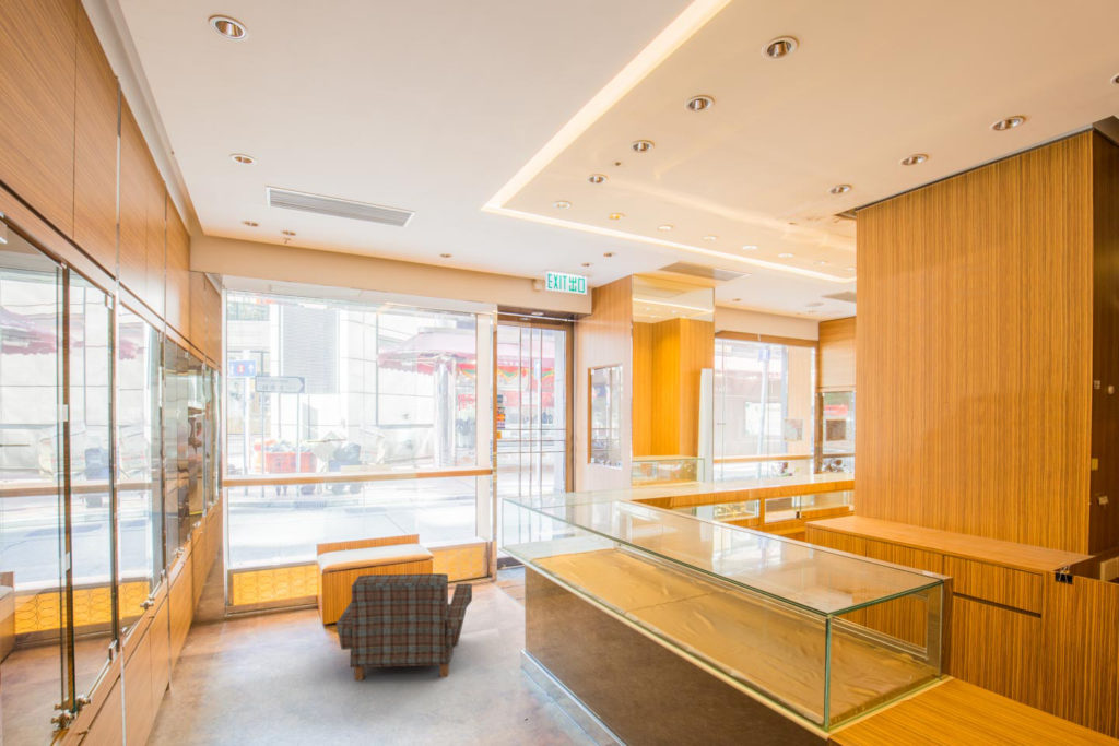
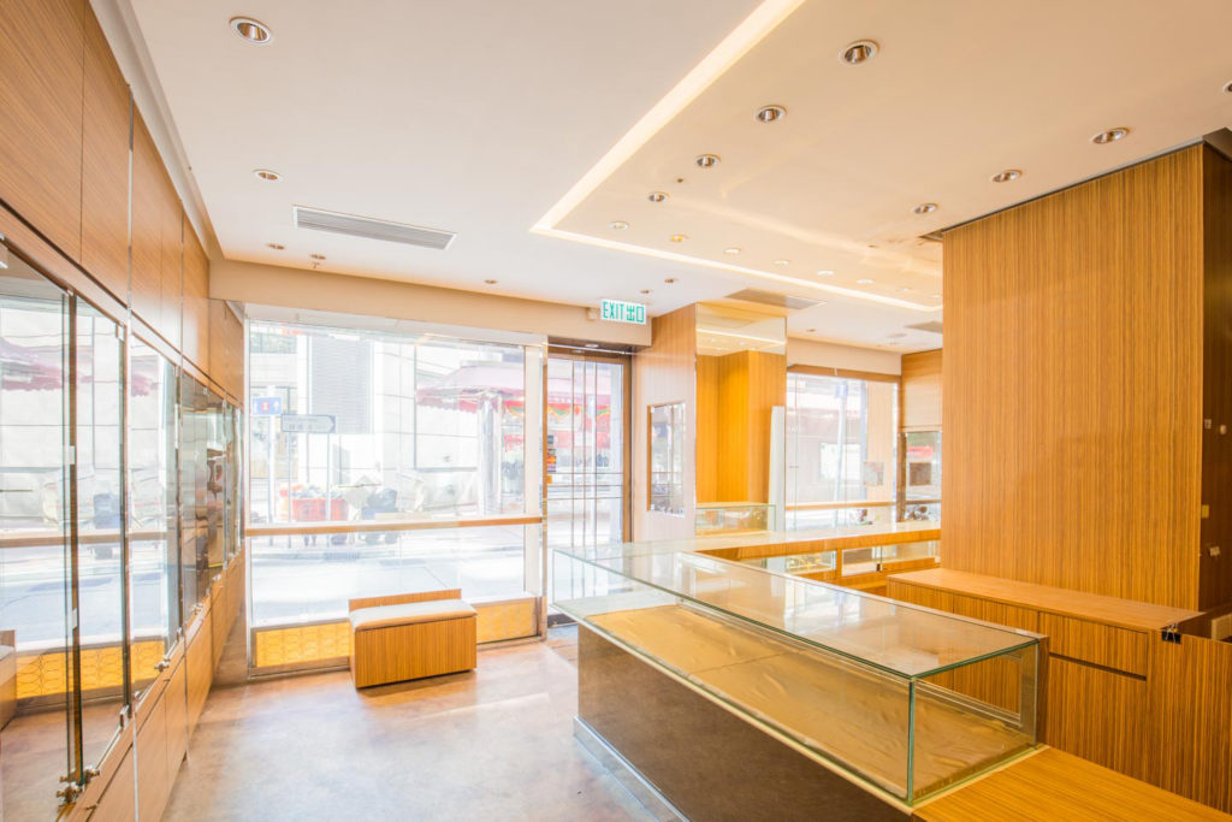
- armchair [335,572,473,682]
